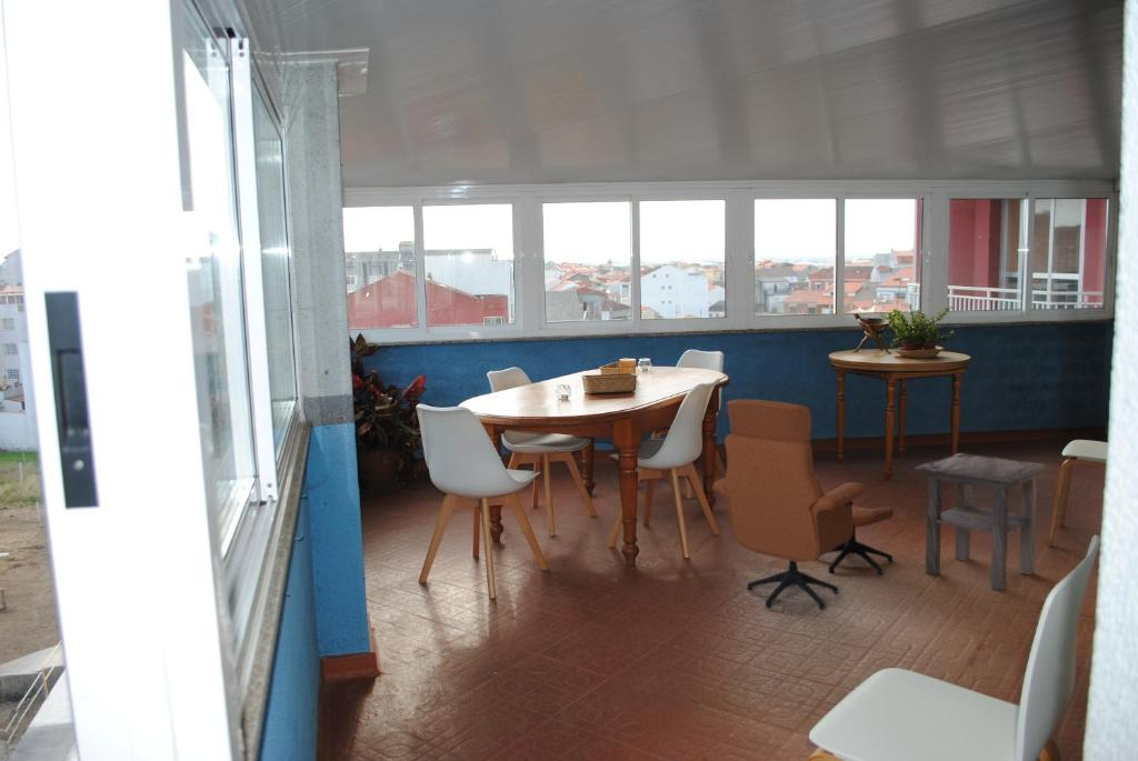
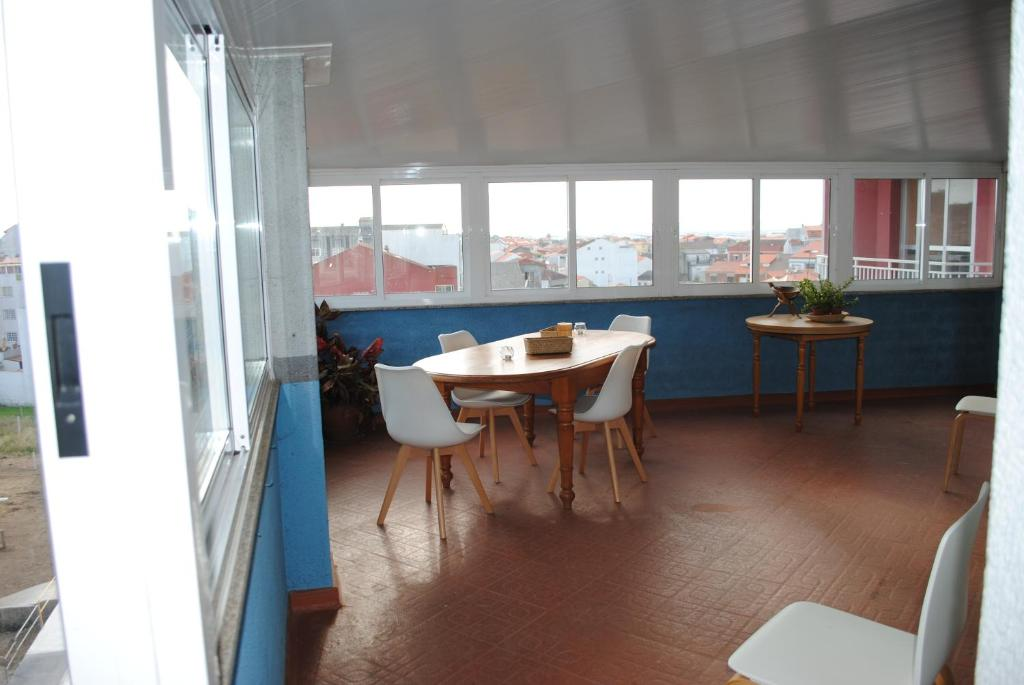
- side table [911,452,1054,592]
- armchair [711,399,895,610]
